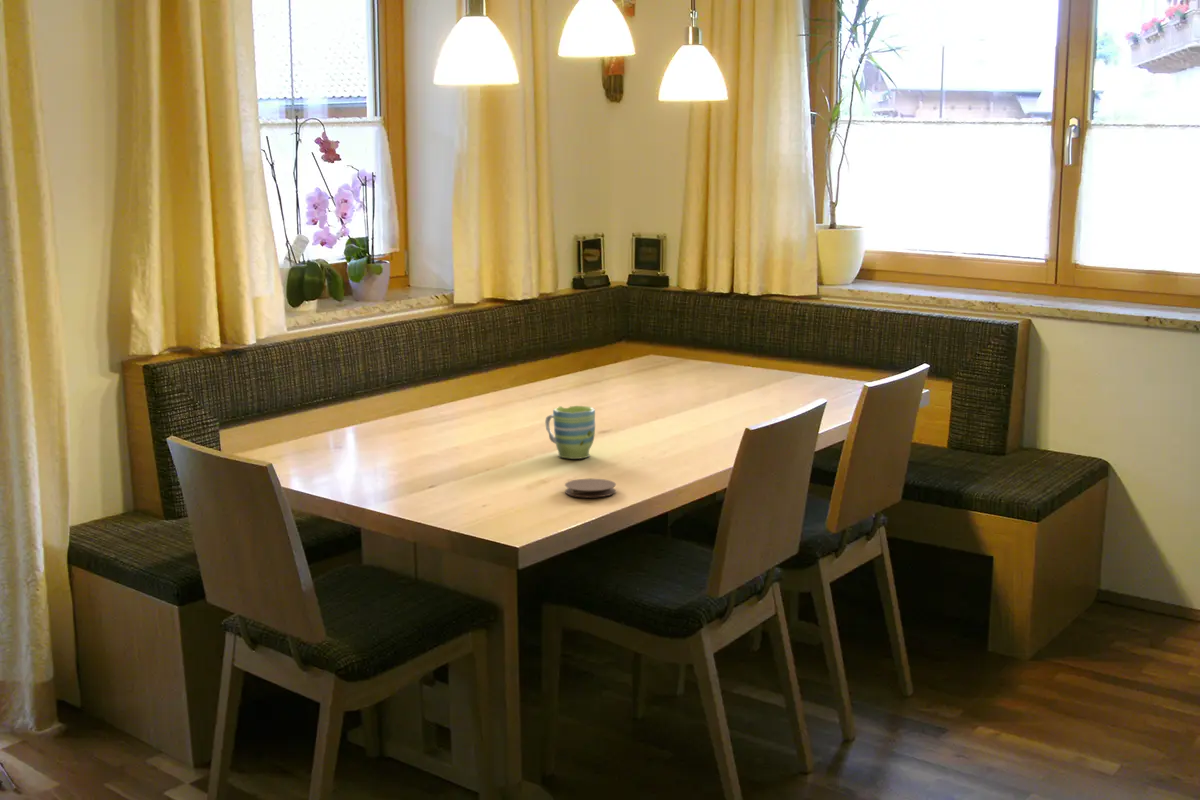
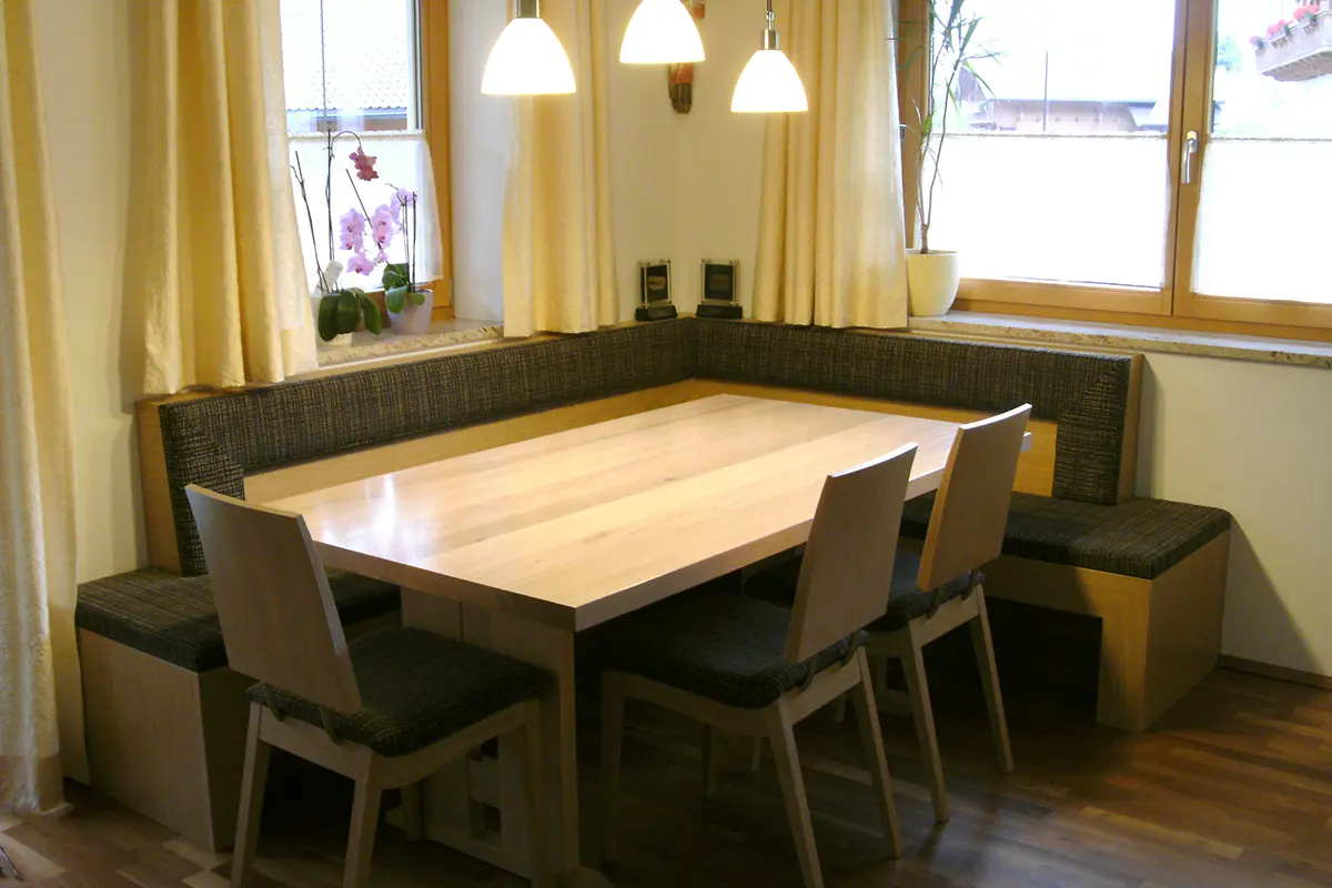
- mug [544,405,596,460]
- coaster [564,478,617,499]
